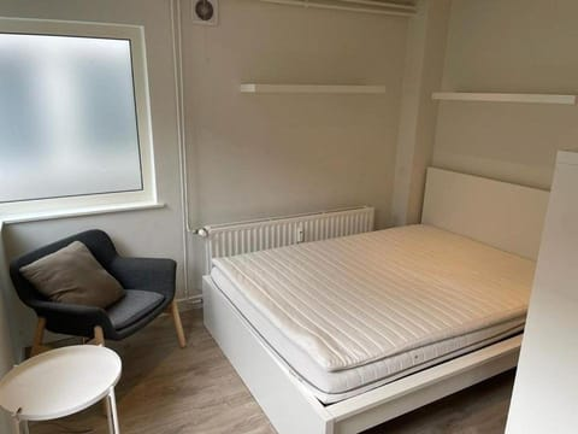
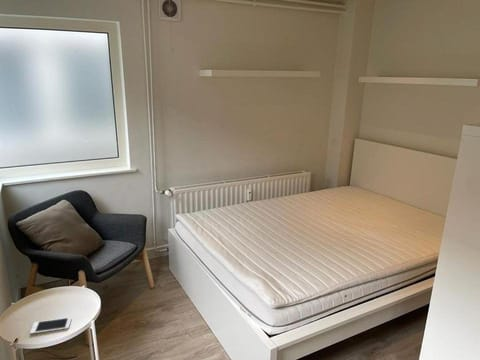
+ cell phone [29,316,72,335]
